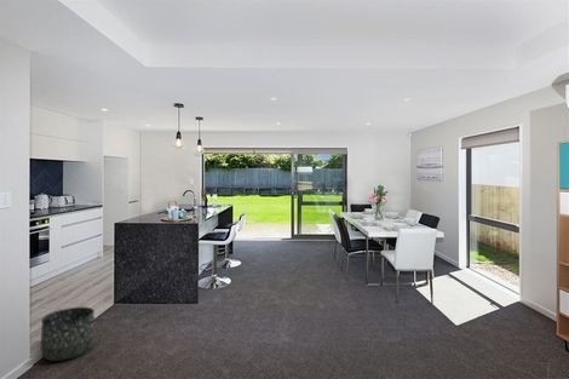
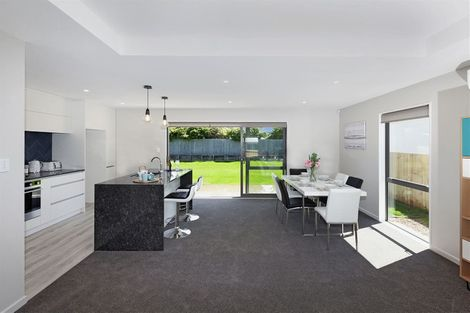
- basket [40,306,96,362]
